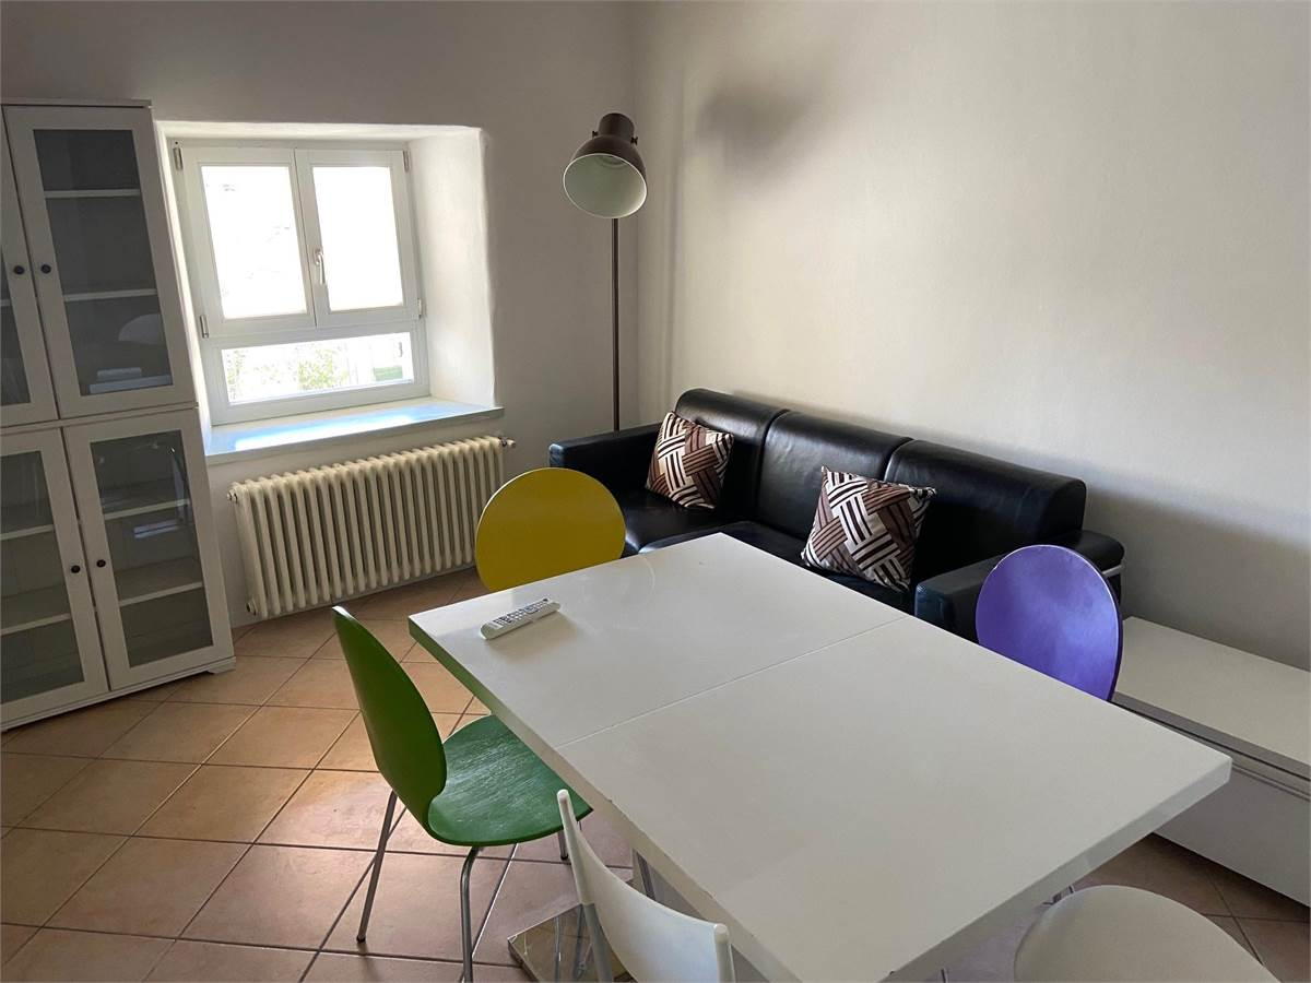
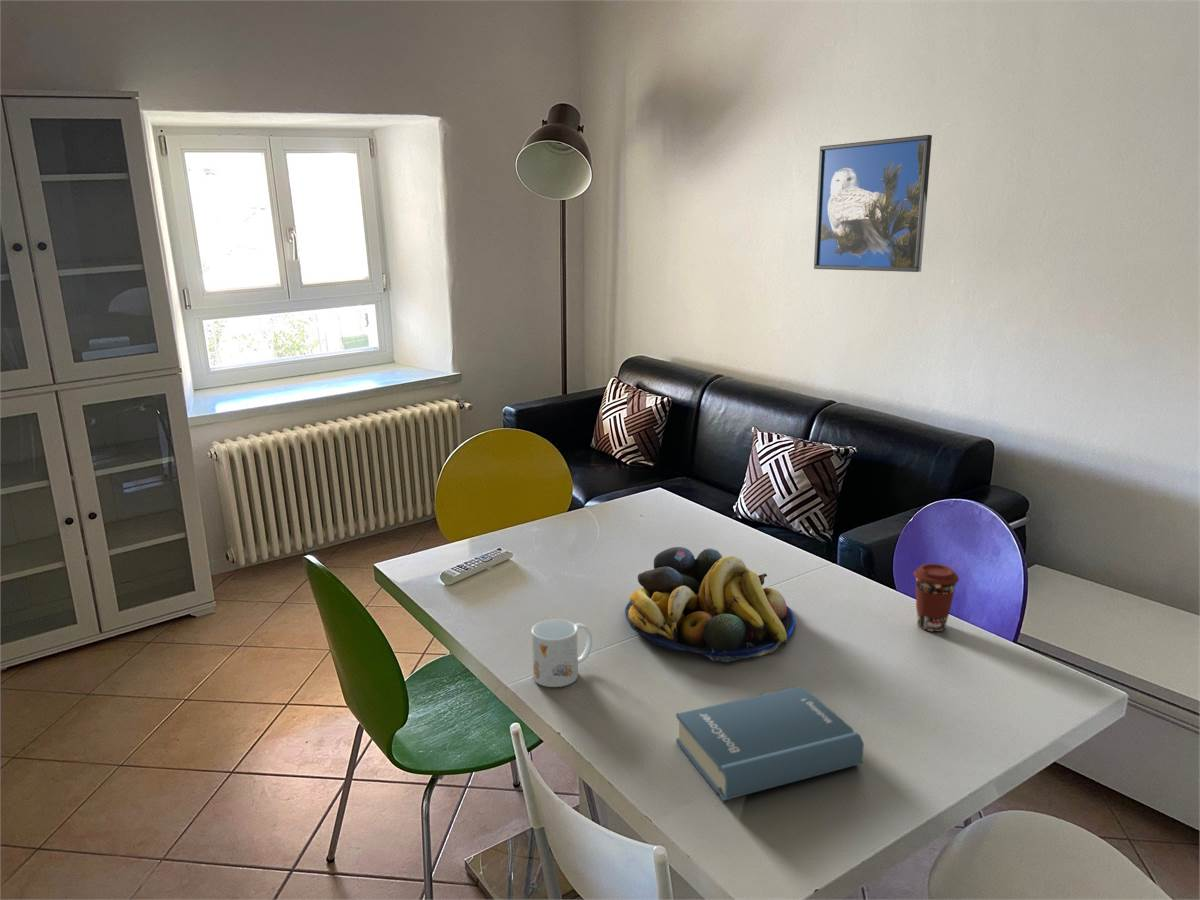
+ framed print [813,134,933,273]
+ coffee cup [912,563,960,633]
+ book [675,685,865,802]
+ mug [531,618,593,688]
+ fruit bowl [624,546,796,663]
